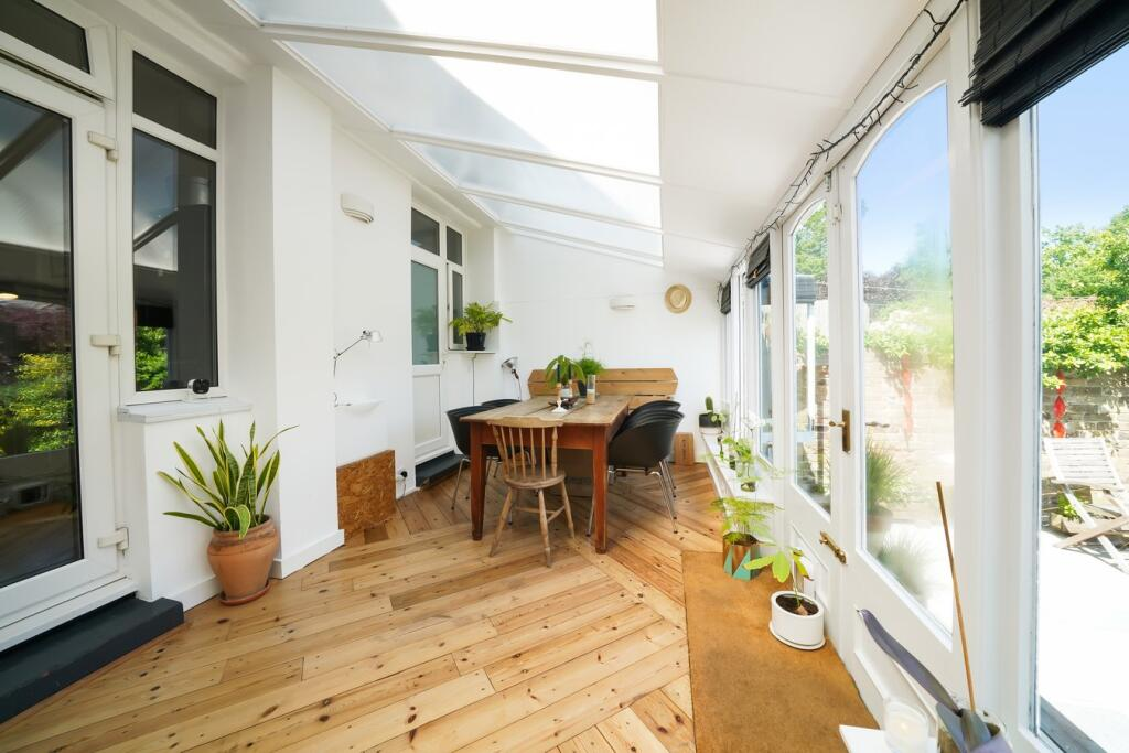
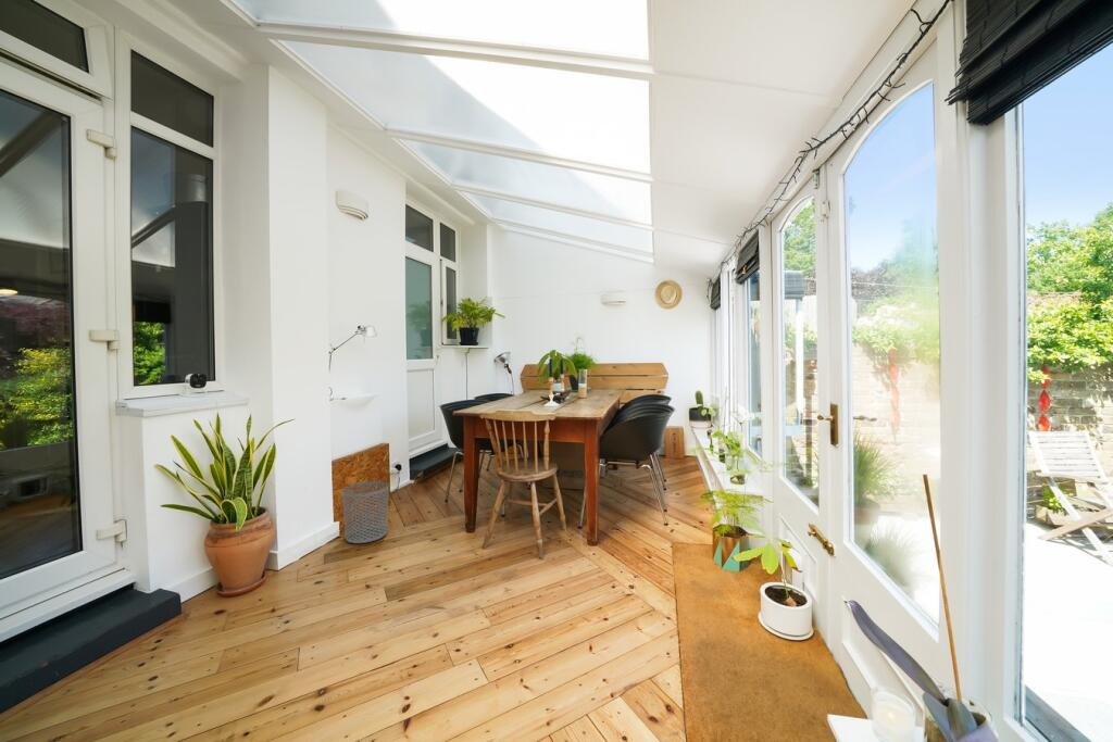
+ waste bin [341,480,390,544]
